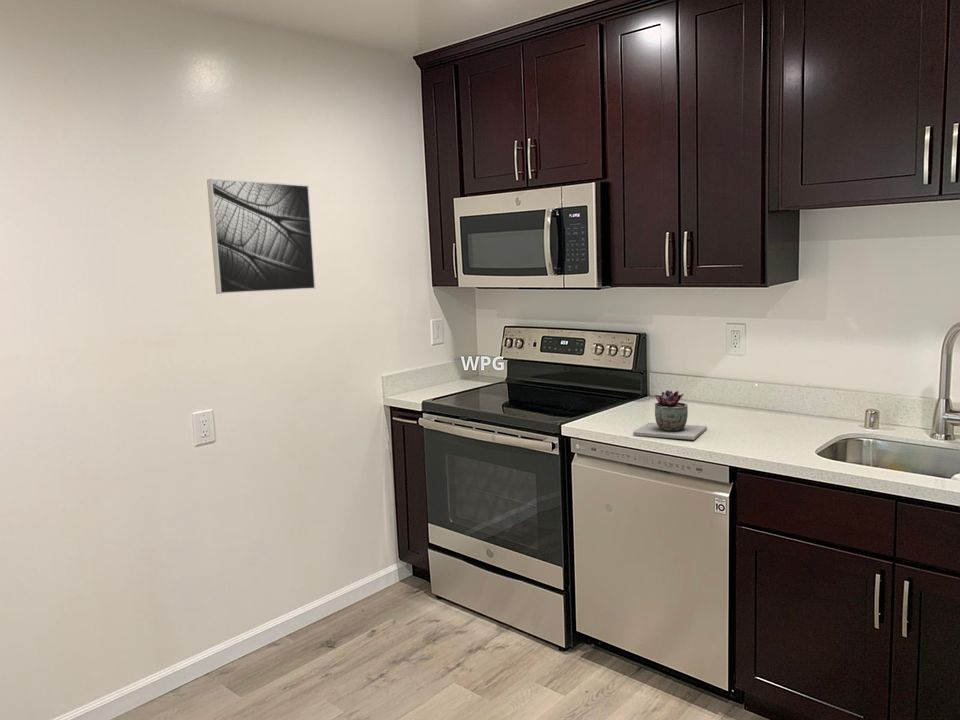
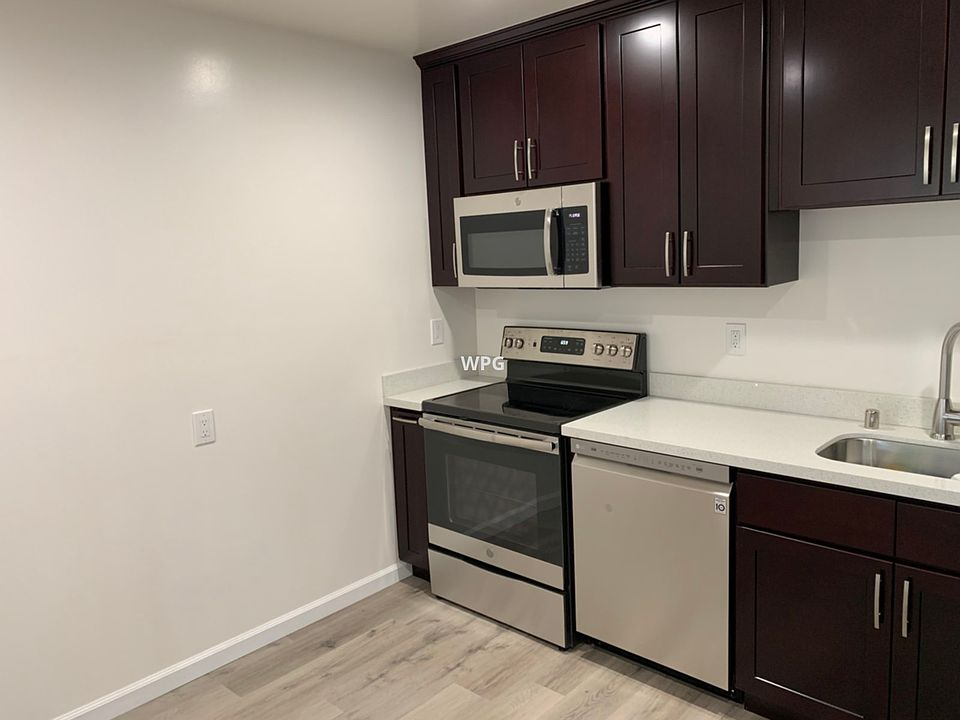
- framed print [206,178,316,295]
- succulent plant [632,389,708,441]
